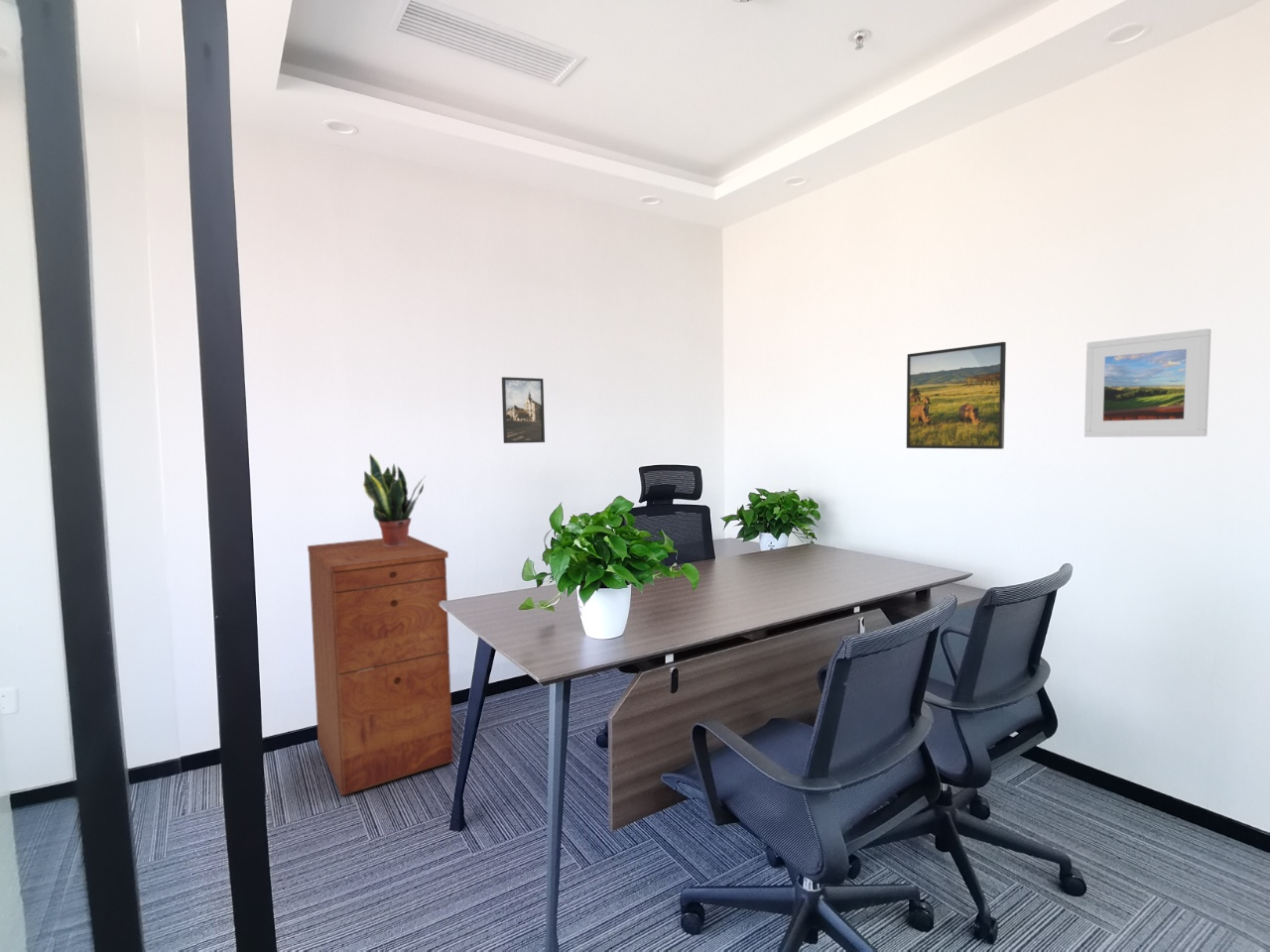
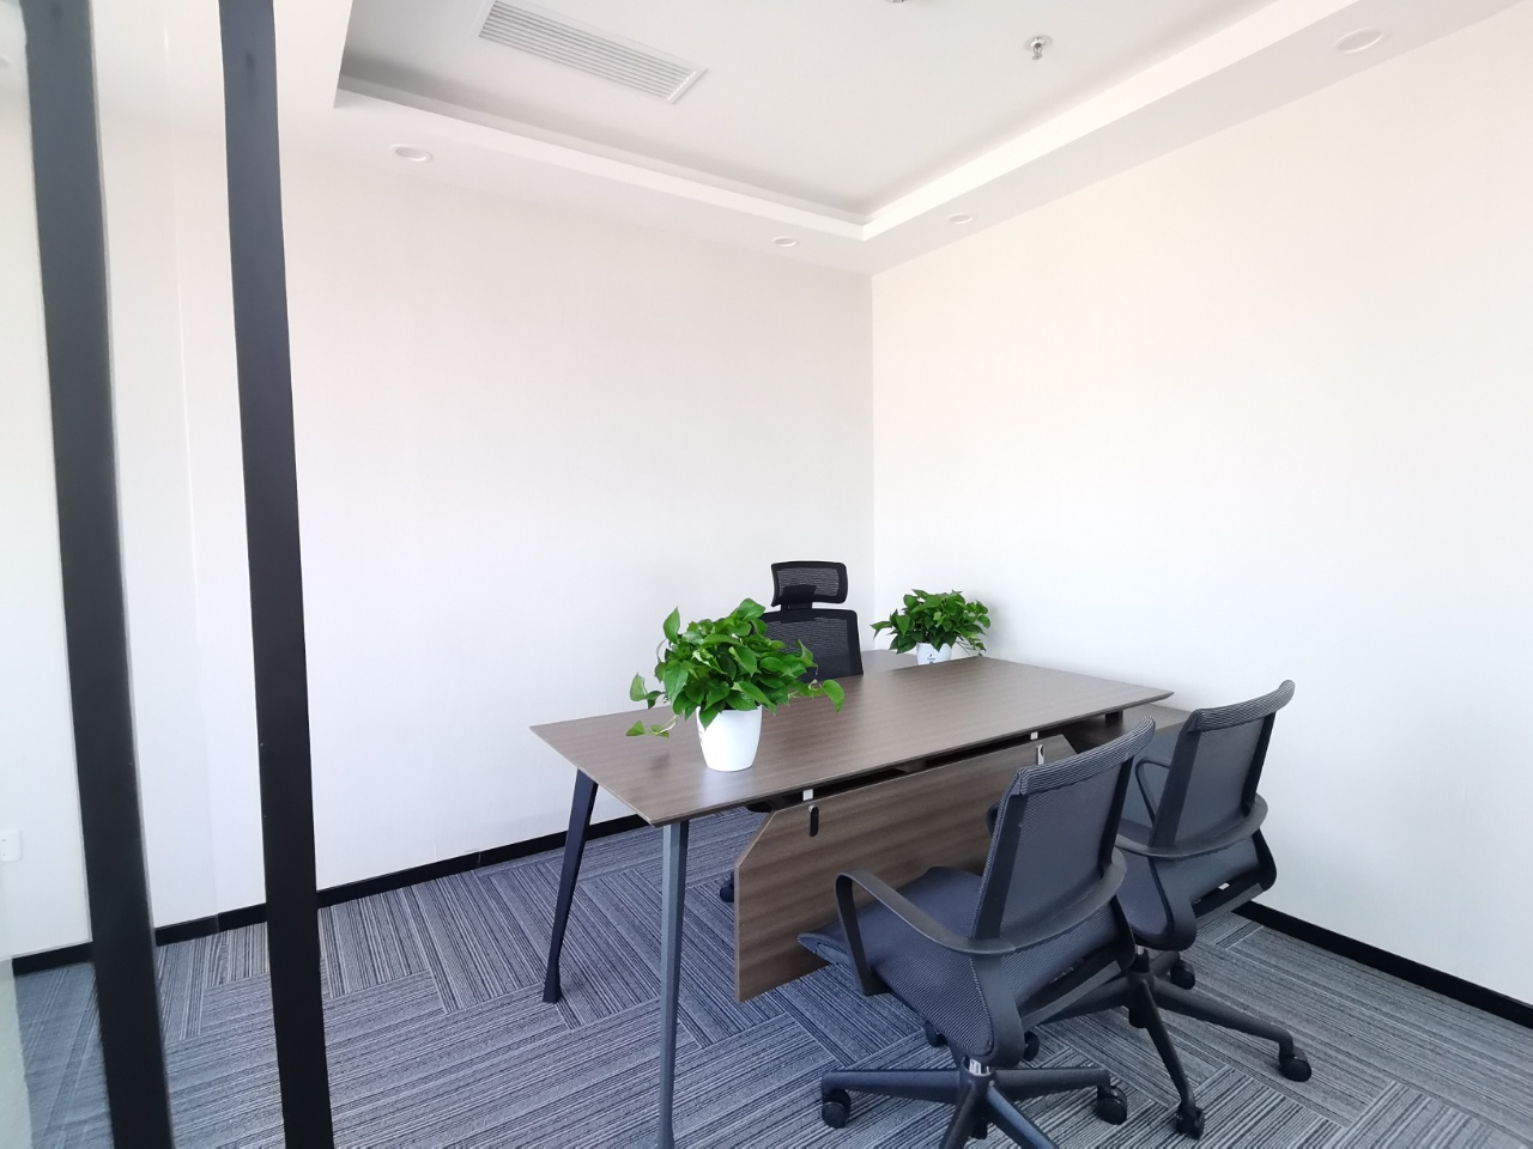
- filing cabinet [307,535,454,797]
- potted plant [362,453,427,546]
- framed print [906,341,1007,450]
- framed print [1083,327,1212,438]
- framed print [501,376,546,444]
